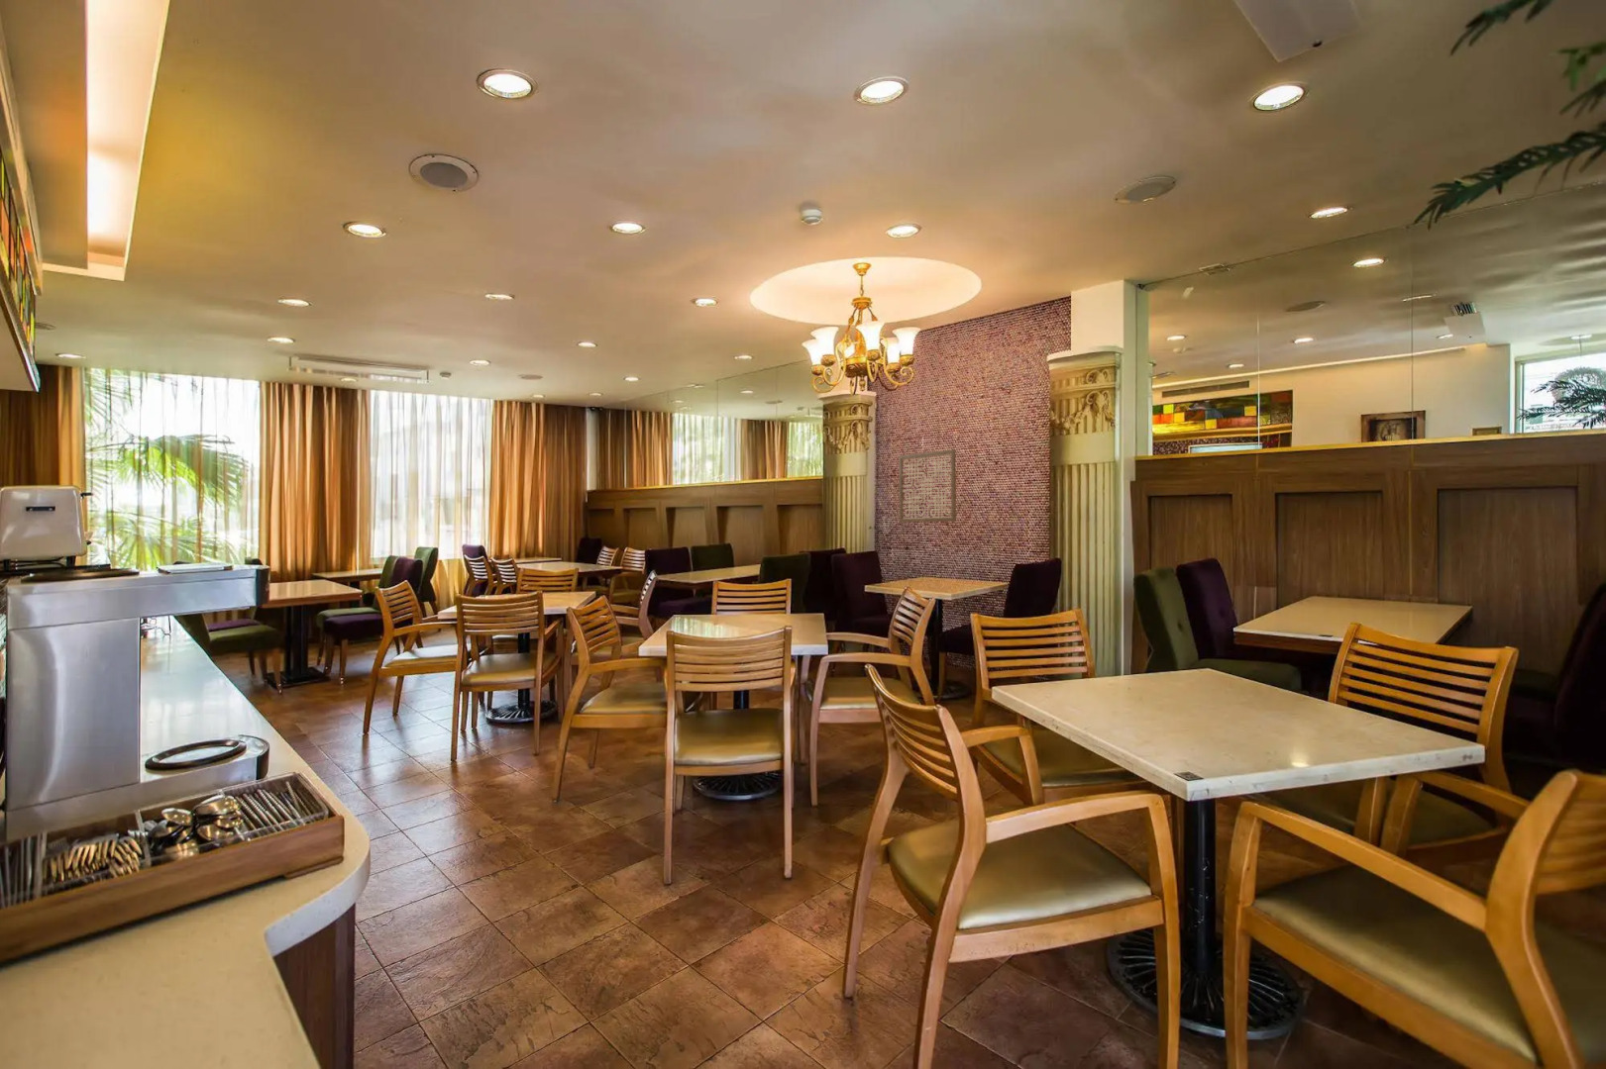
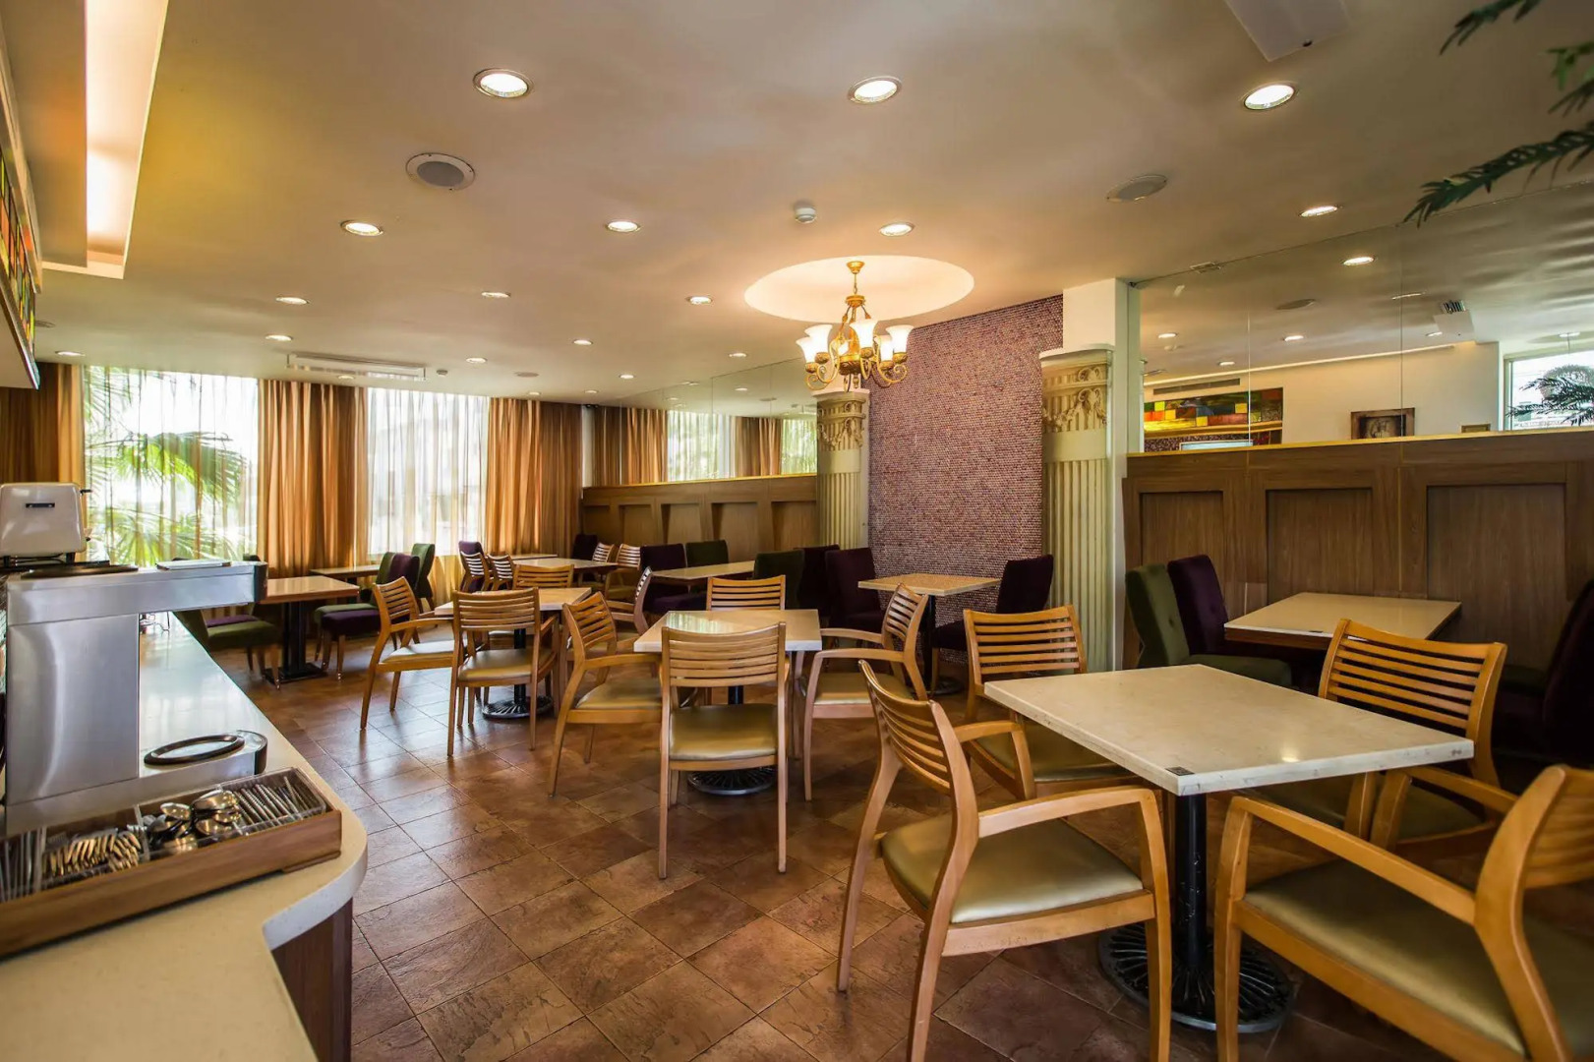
- wall art [898,449,958,524]
